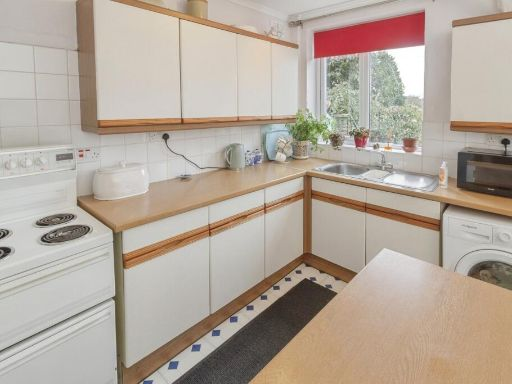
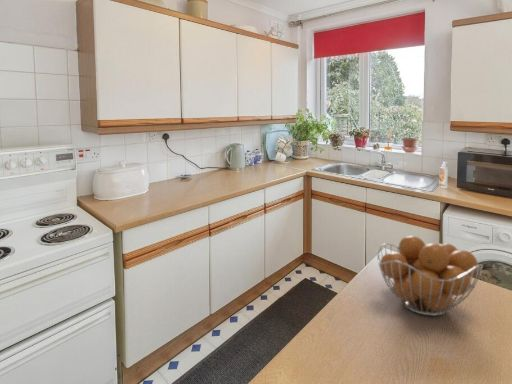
+ fruit basket [376,235,484,317]
